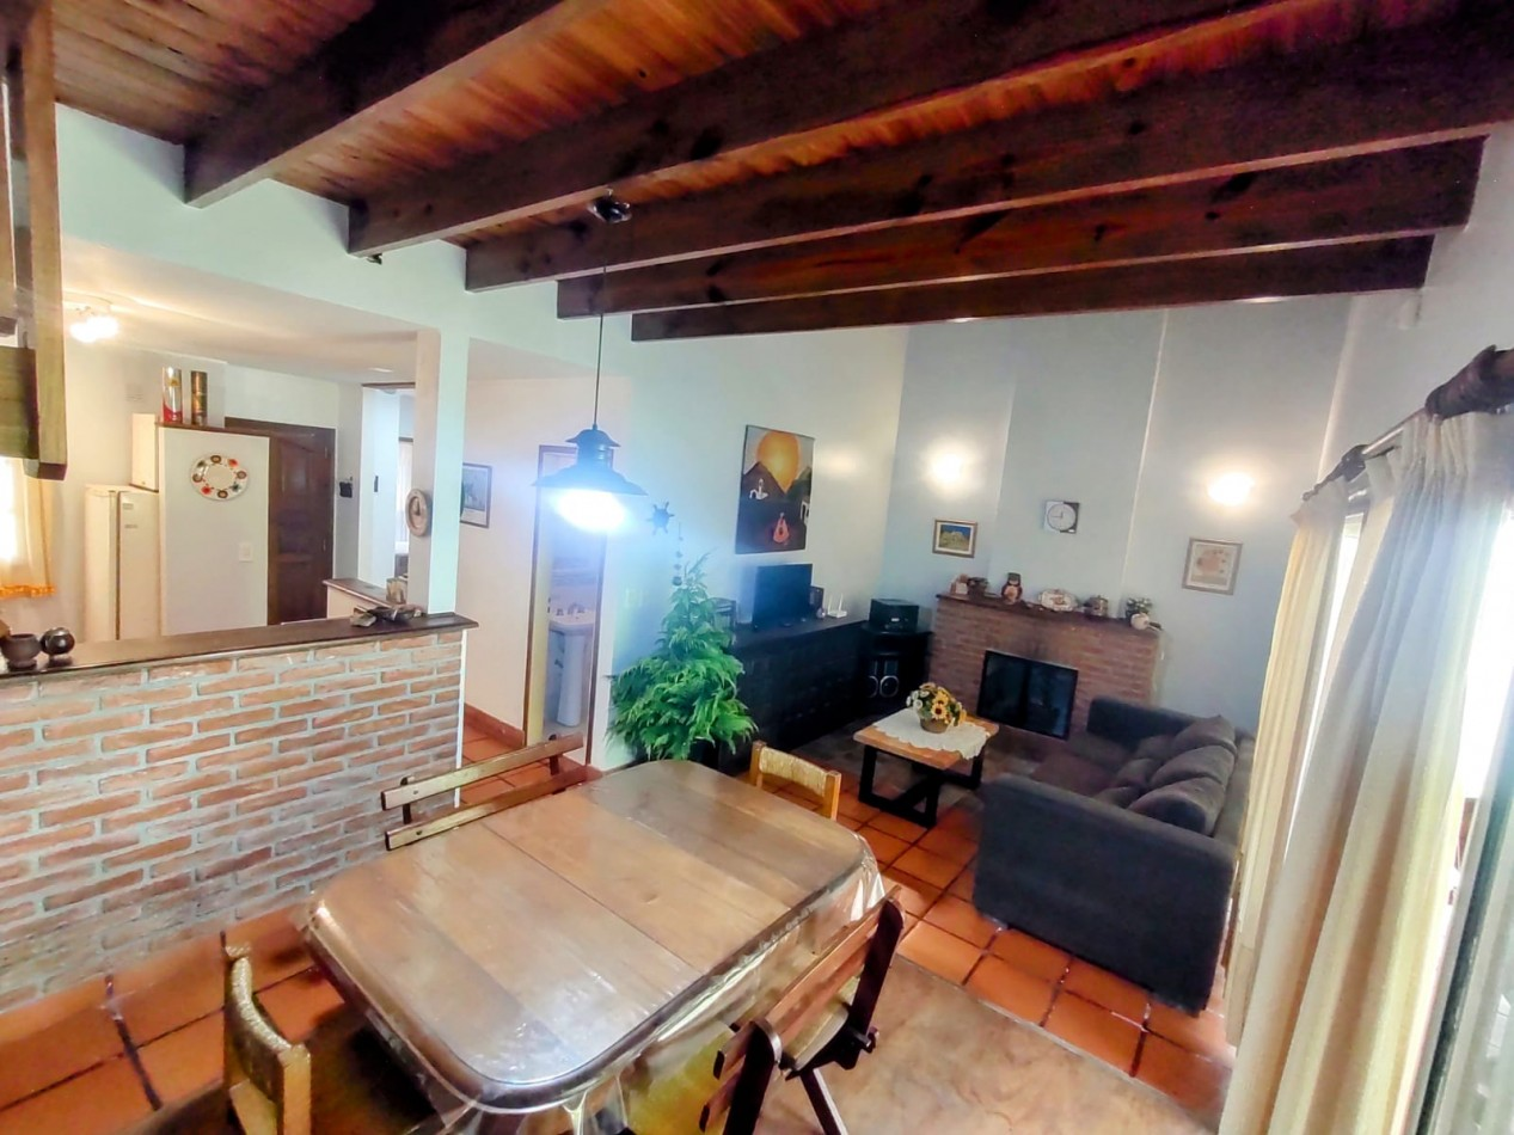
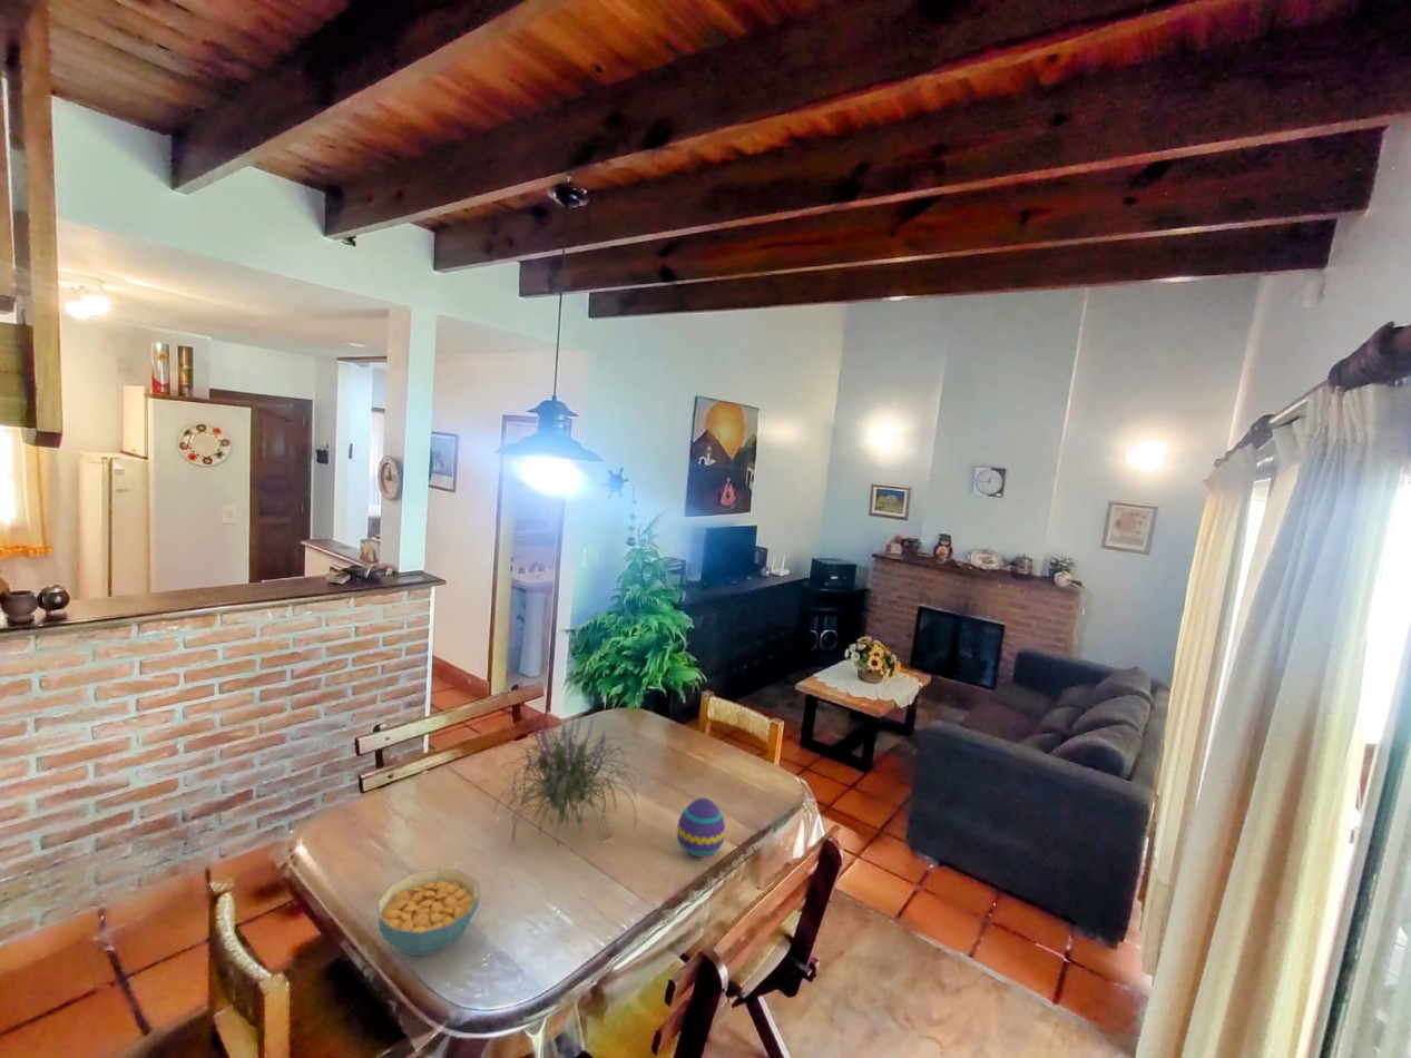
+ cereal bowl [376,868,481,957]
+ decorative egg [676,796,726,859]
+ plant [492,713,643,850]
